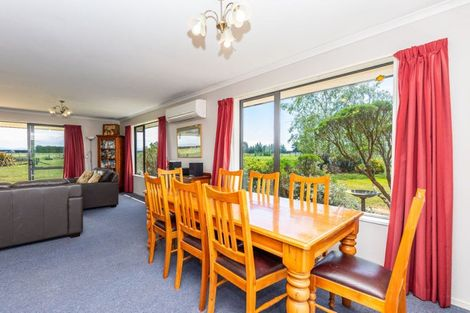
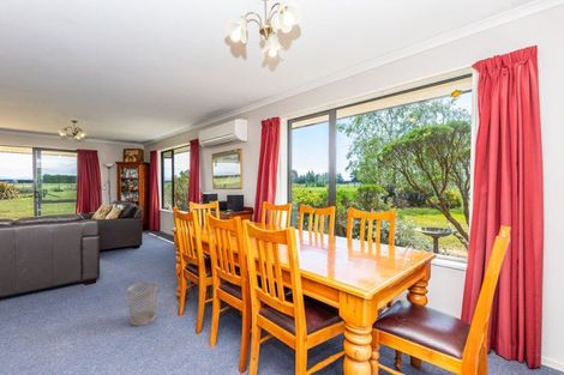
+ wastebasket [126,280,158,327]
